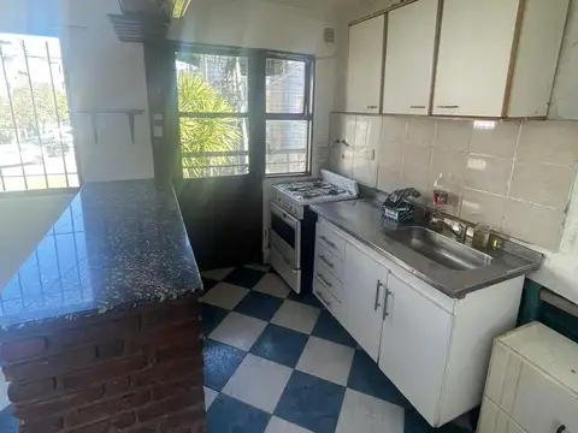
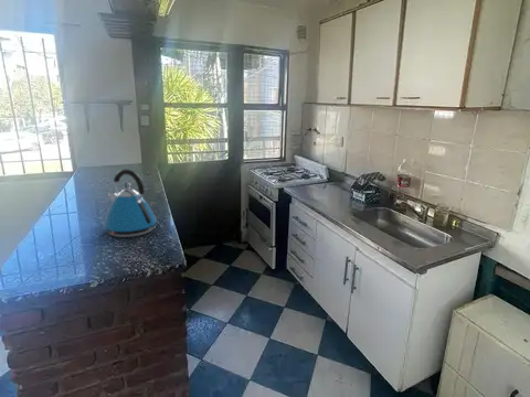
+ kettle [103,168,158,238]
